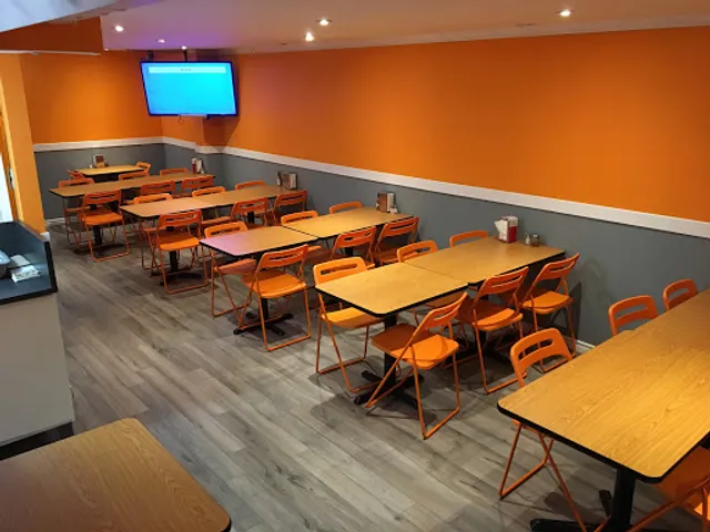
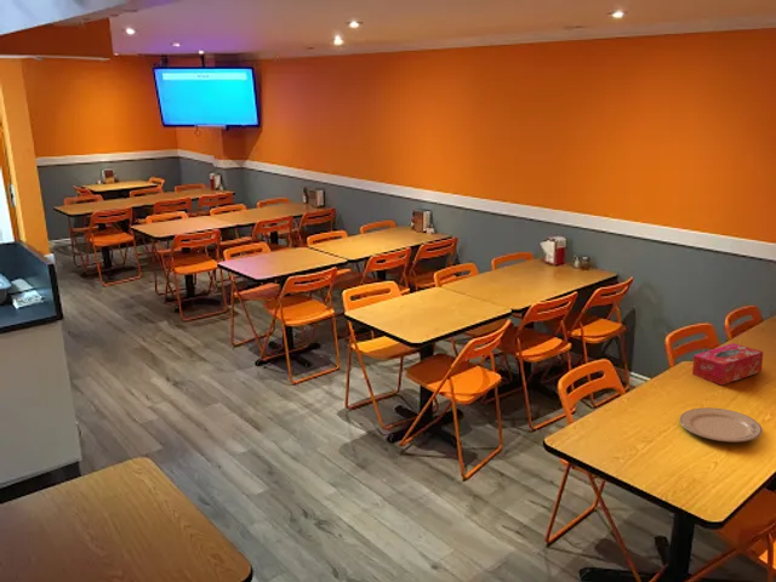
+ chinaware [679,407,764,443]
+ tissue box [691,342,764,387]
